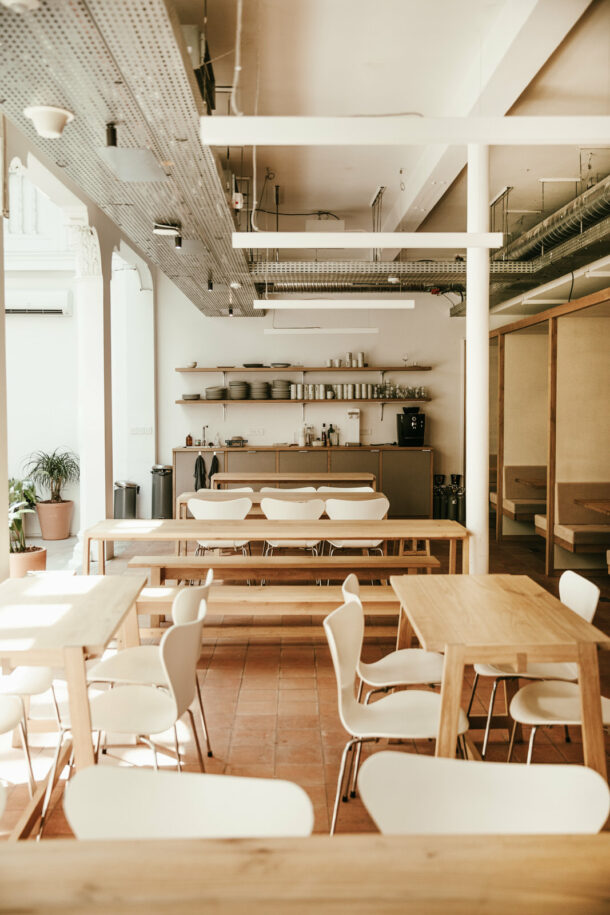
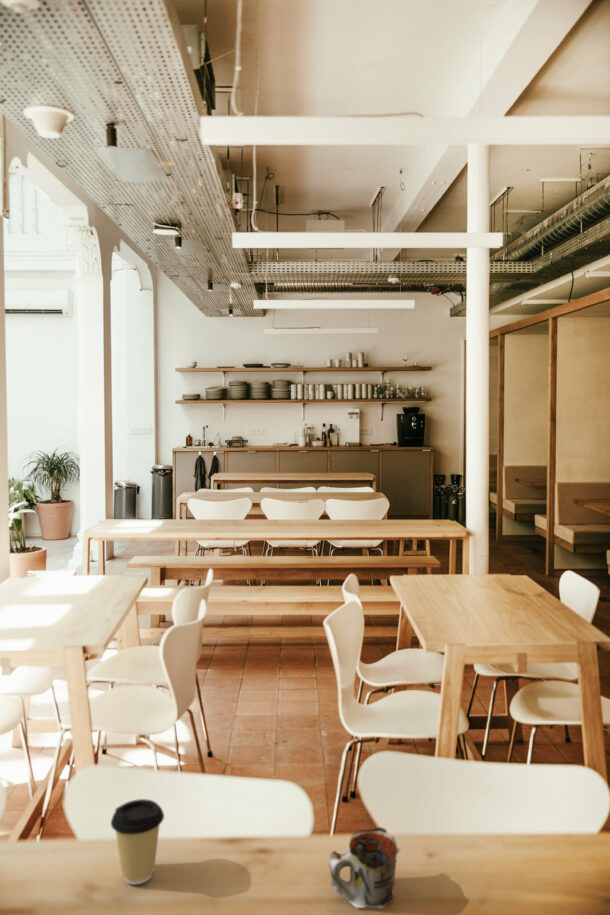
+ mug [328,826,402,909]
+ coffee cup [110,798,165,885]
